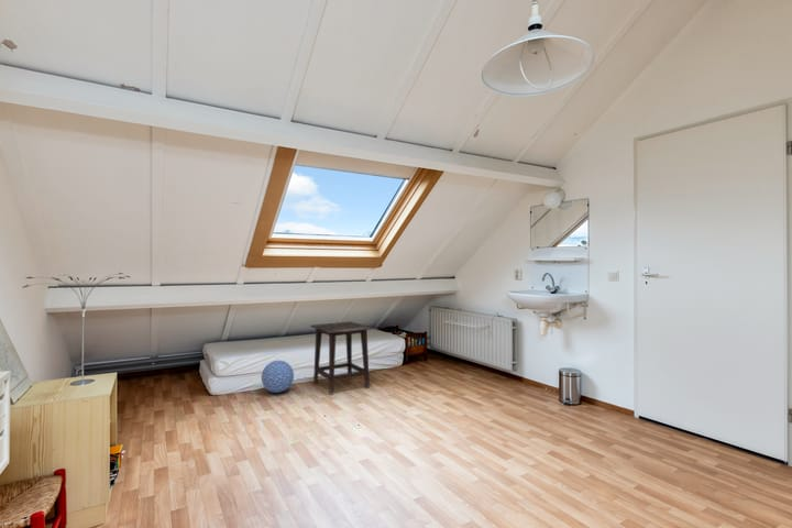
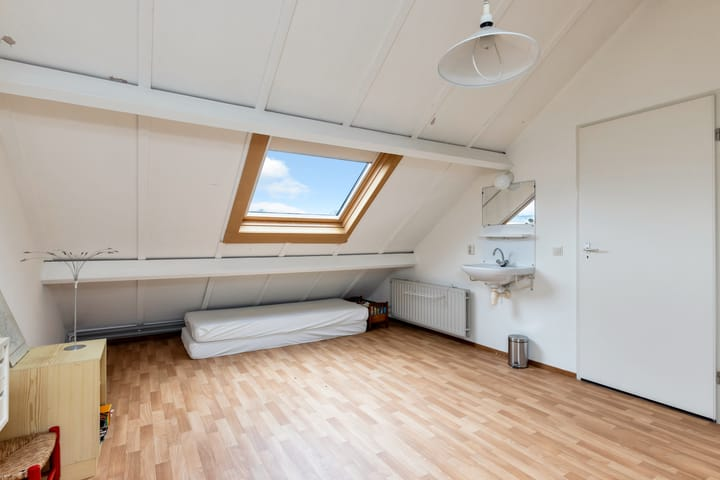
- decorative ball [261,360,295,394]
- side table [309,320,374,396]
